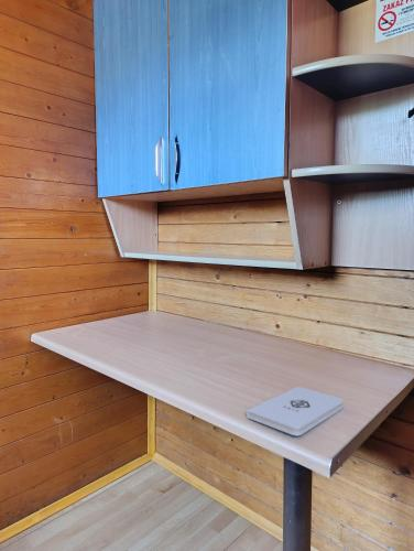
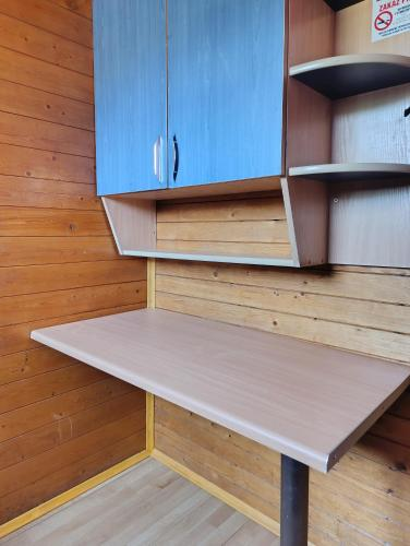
- notepad [246,386,345,436]
